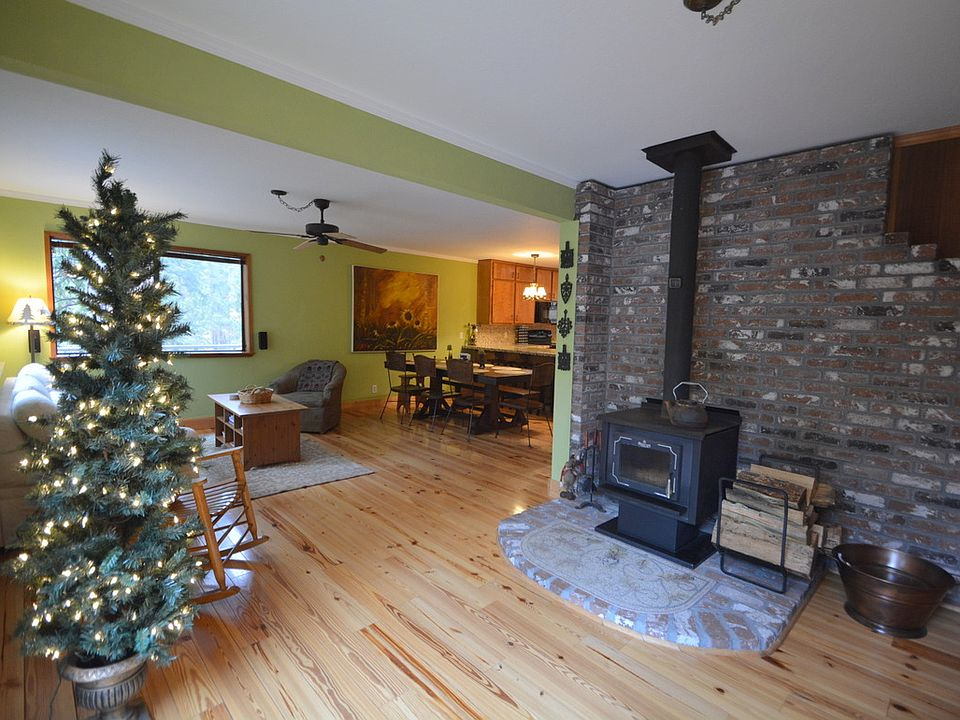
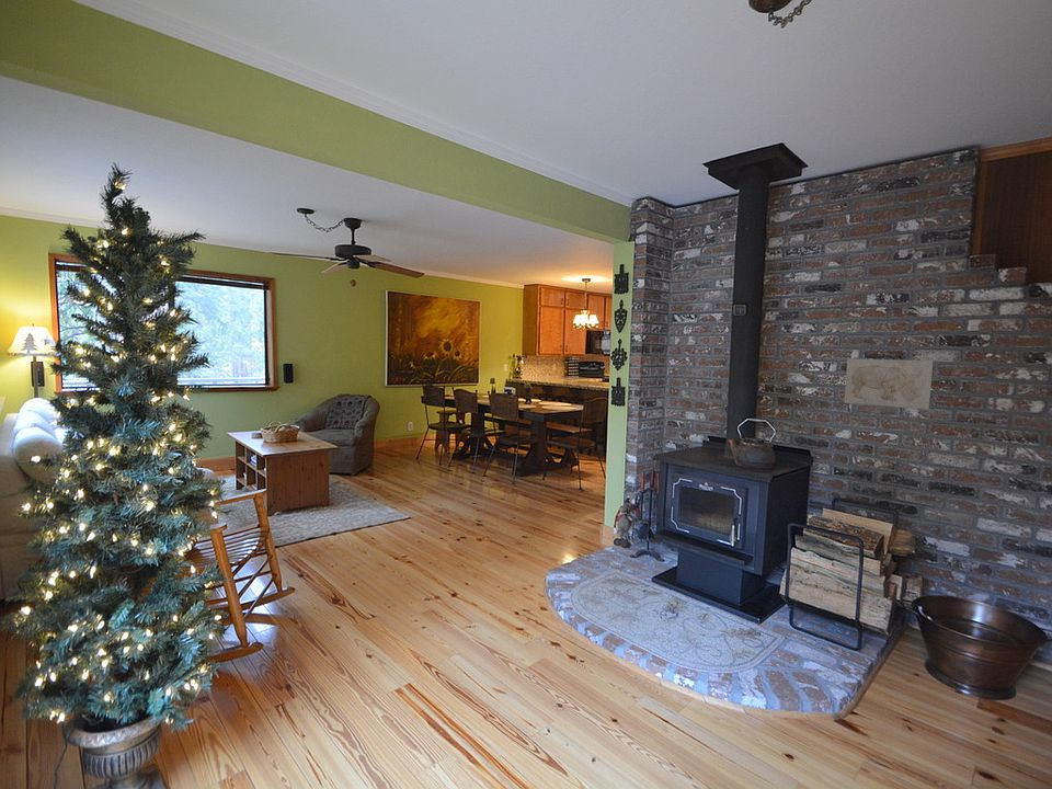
+ wall art [843,357,934,410]
